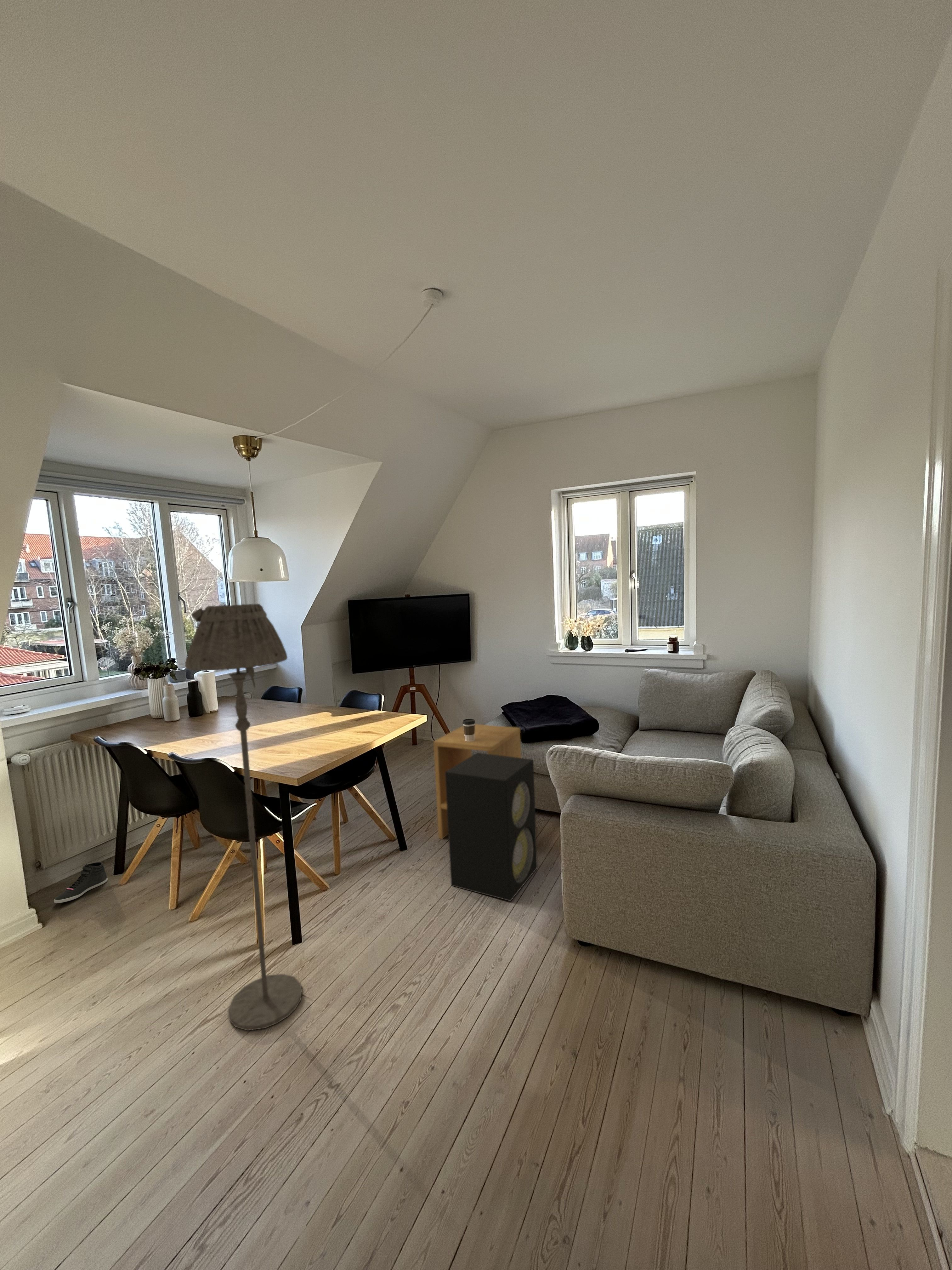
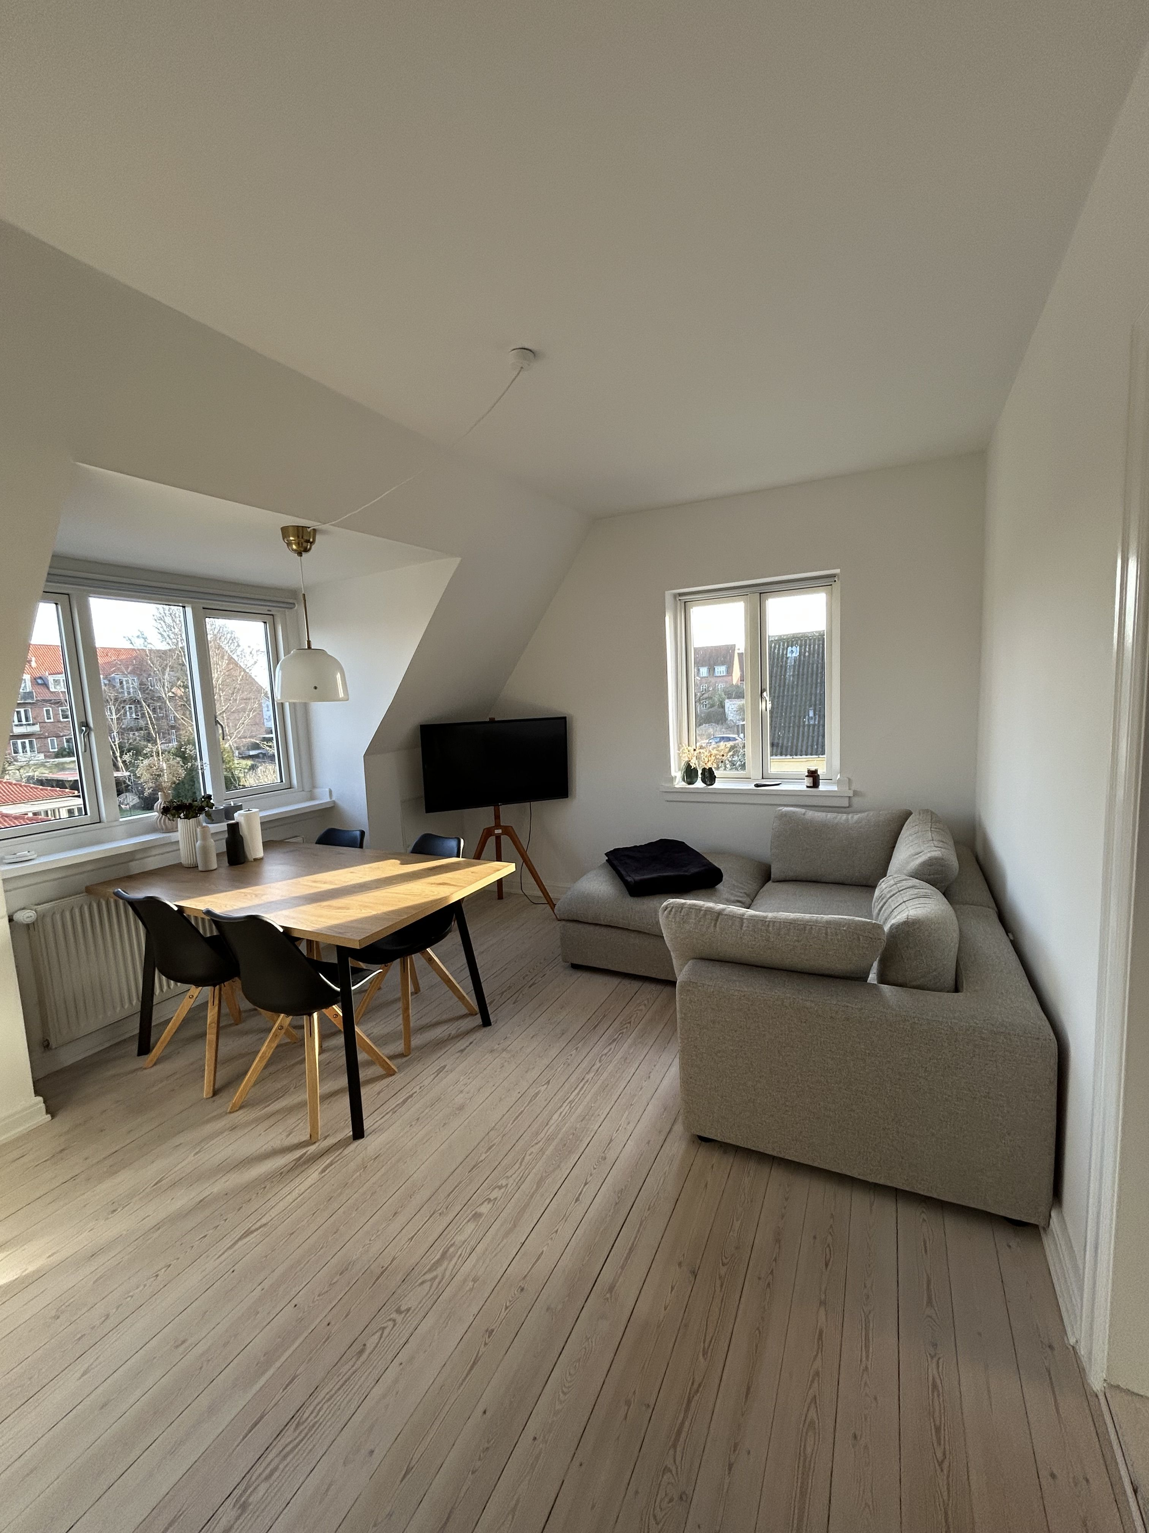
- coffee cup [462,718,476,741]
- floor lamp [184,603,302,1031]
- side table [433,724,522,839]
- sneaker [54,862,108,904]
- speaker [445,752,538,901]
